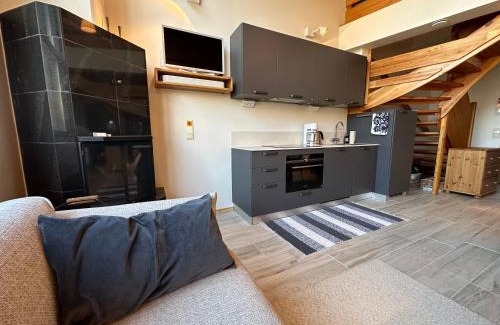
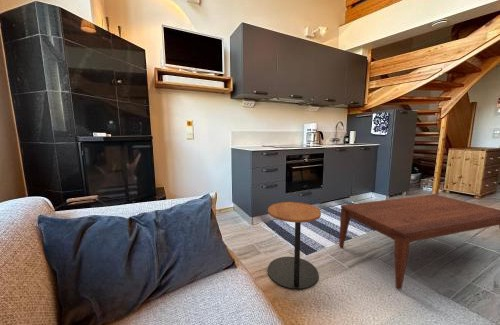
+ coffee table [338,193,500,290]
+ side table [267,201,322,291]
